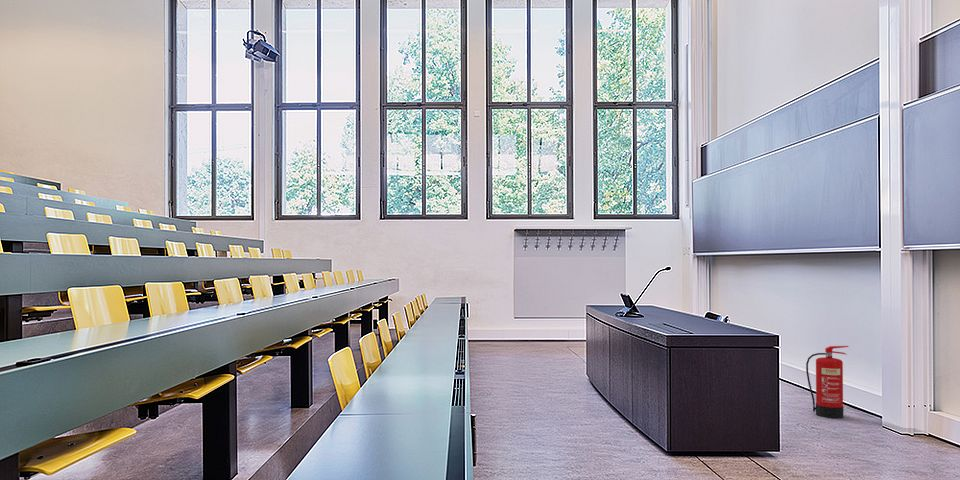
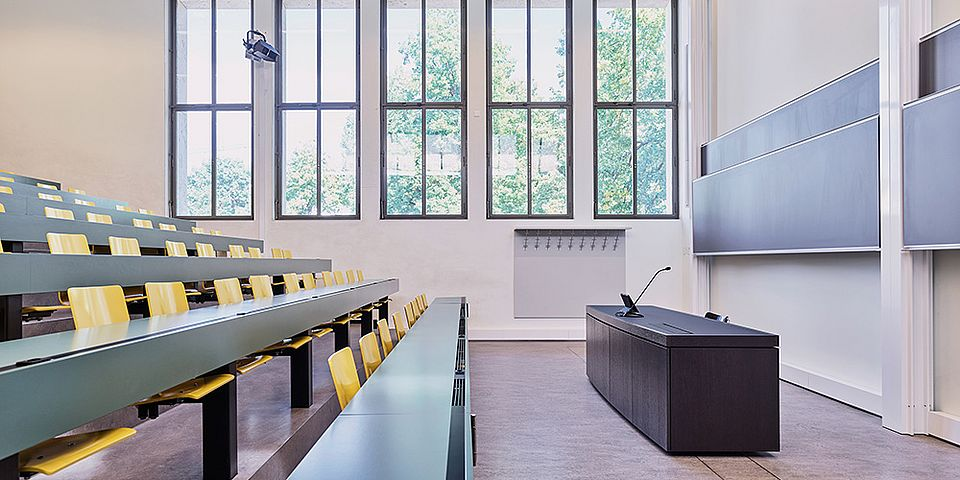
- fire extinguisher [805,345,850,420]
